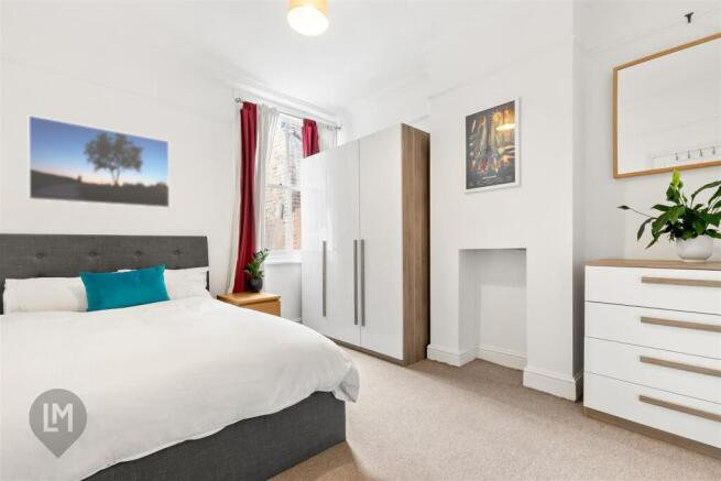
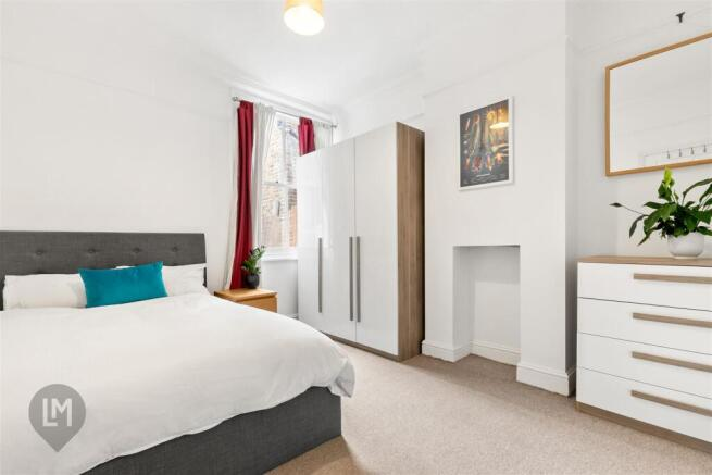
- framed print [28,113,171,209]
